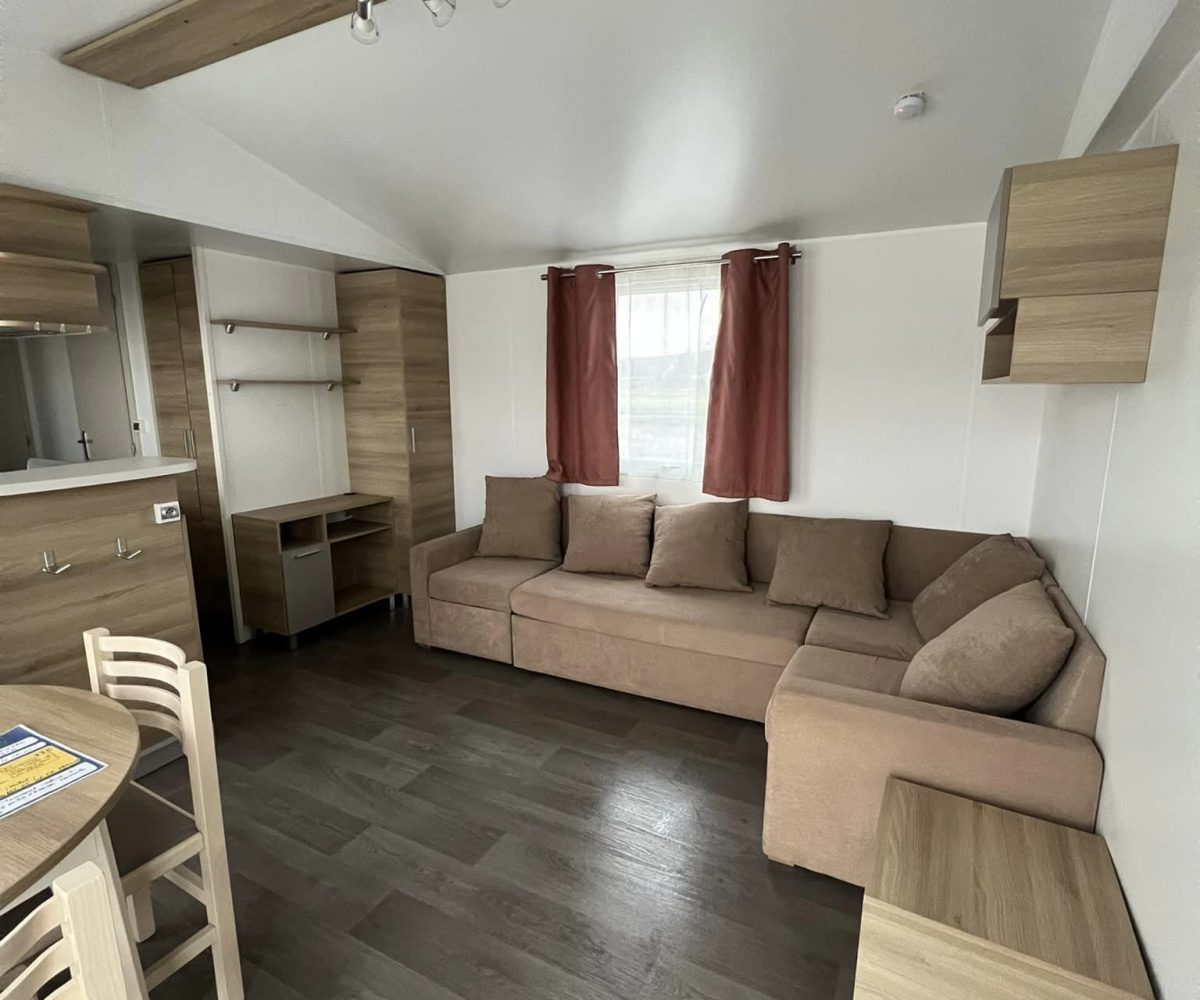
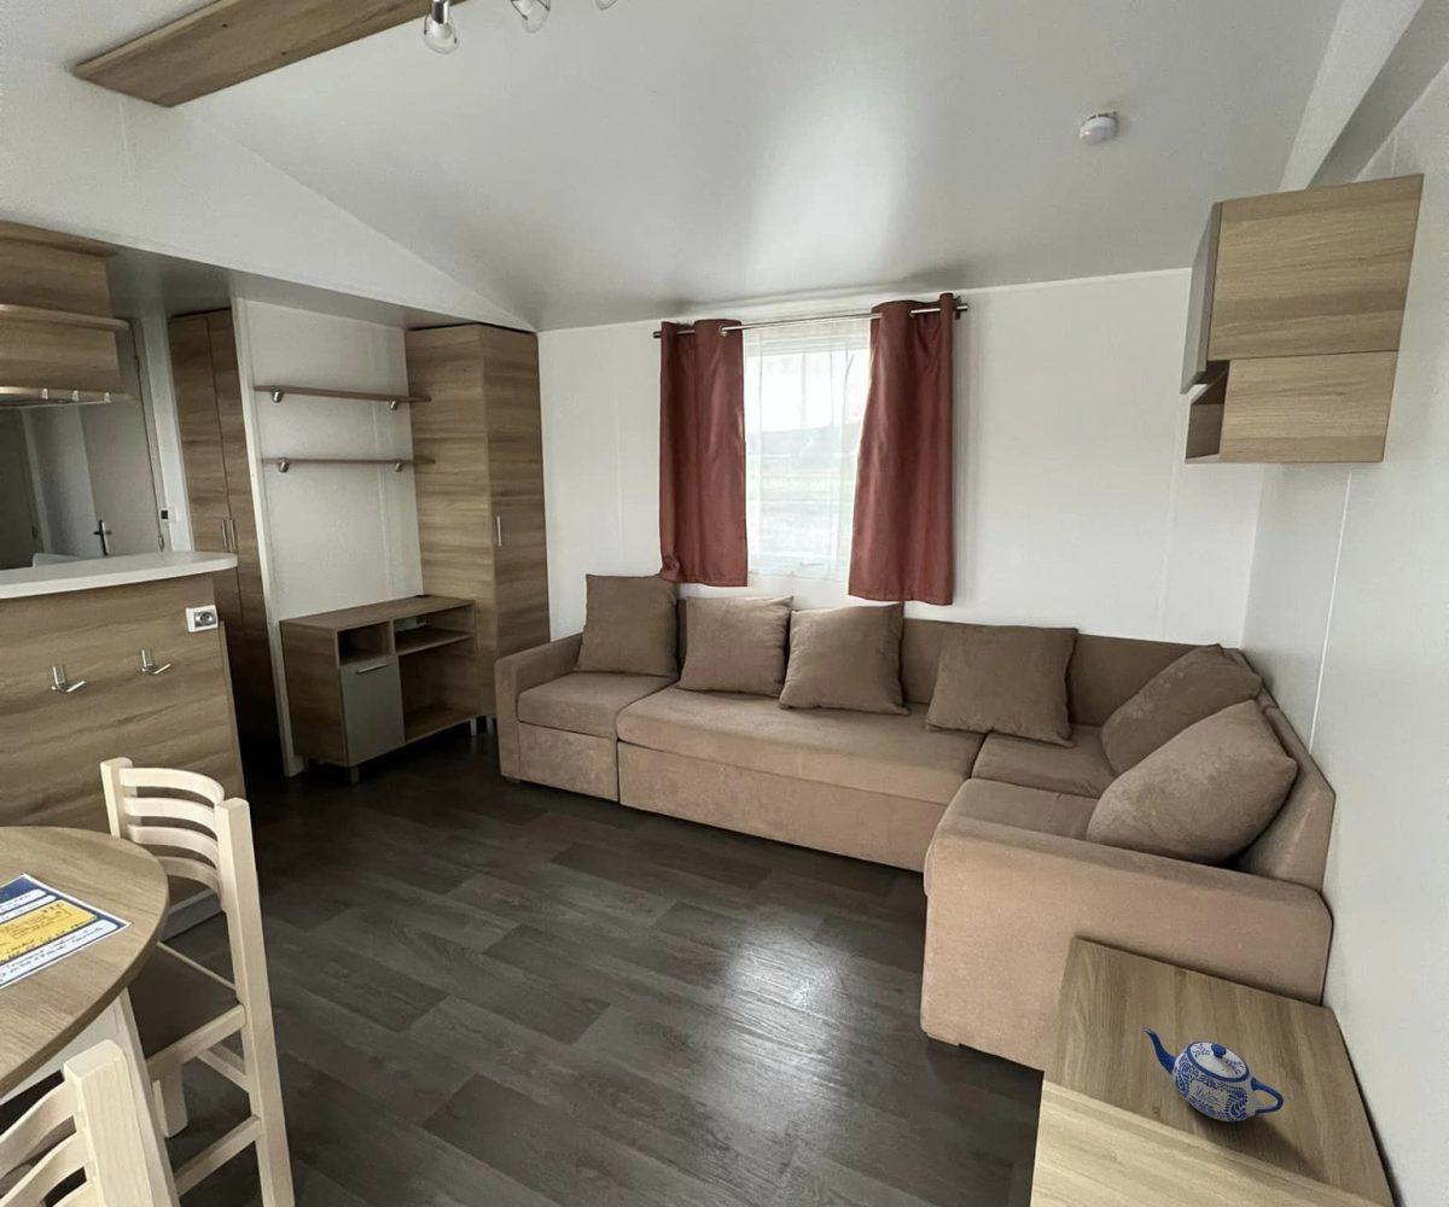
+ teapot [1142,1026,1285,1123]
